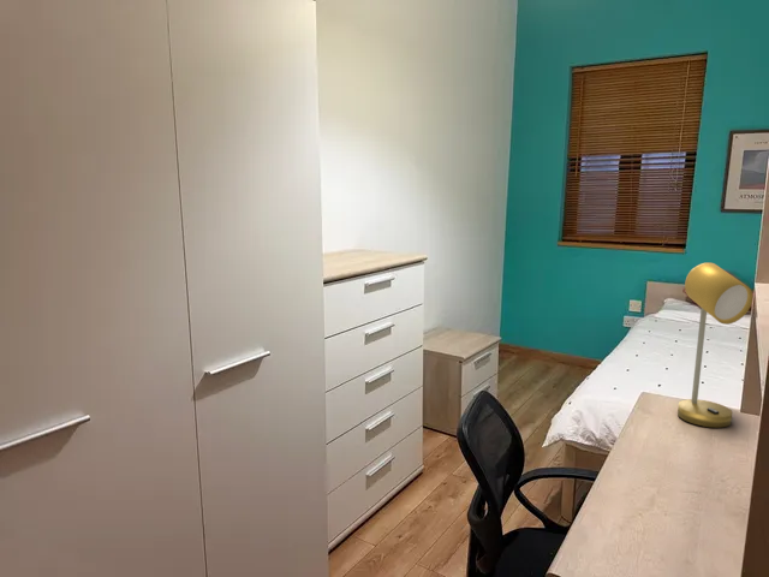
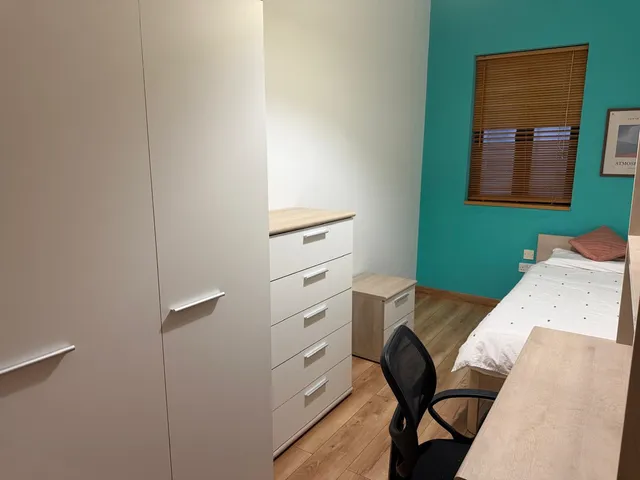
- desk lamp [676,262,753,429]
